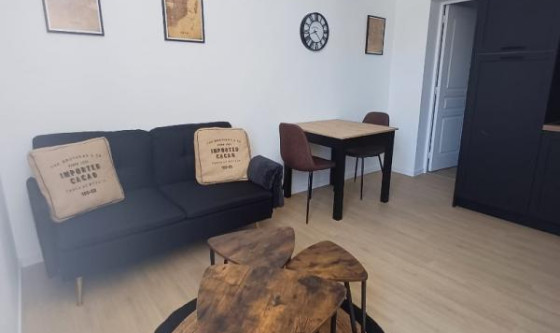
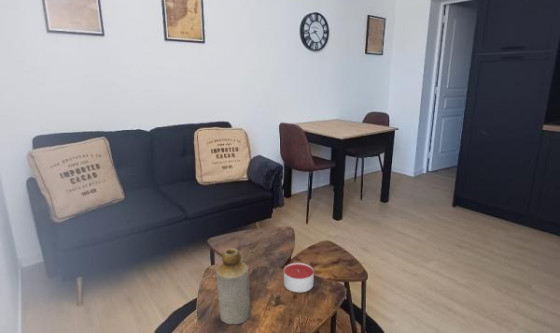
+ candle [283,262,315,293]
+ bottle [215,247,252,325]
